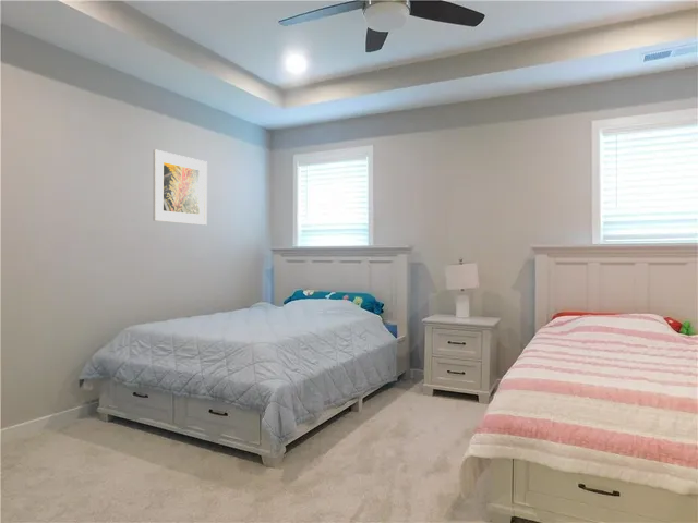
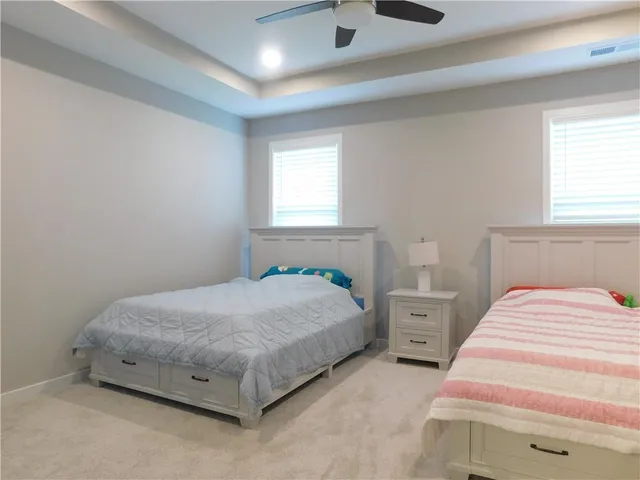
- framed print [152,148,208,226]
